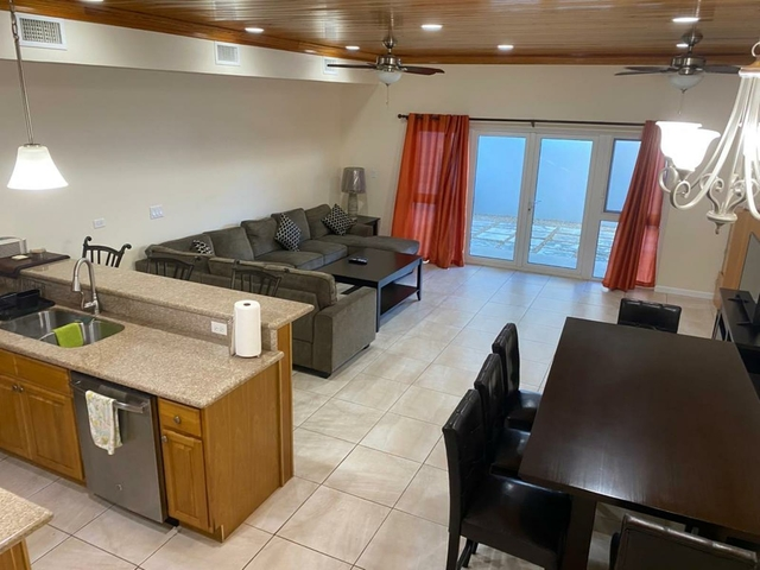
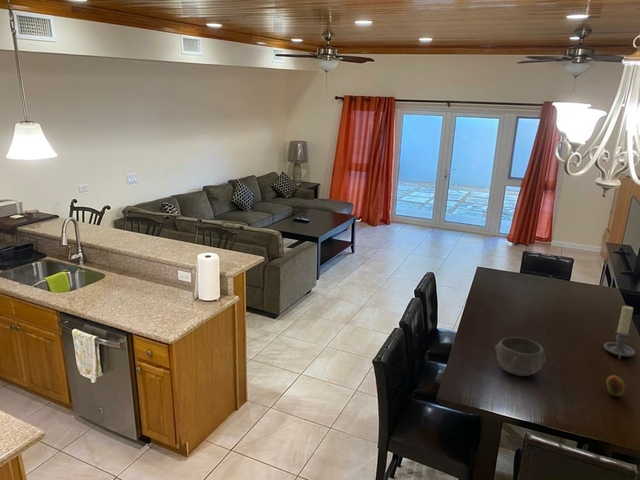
+ fruit [605,374,626,397]
+ candle holder [603,305,636,360]
+ bowl [494,336,547,377]
